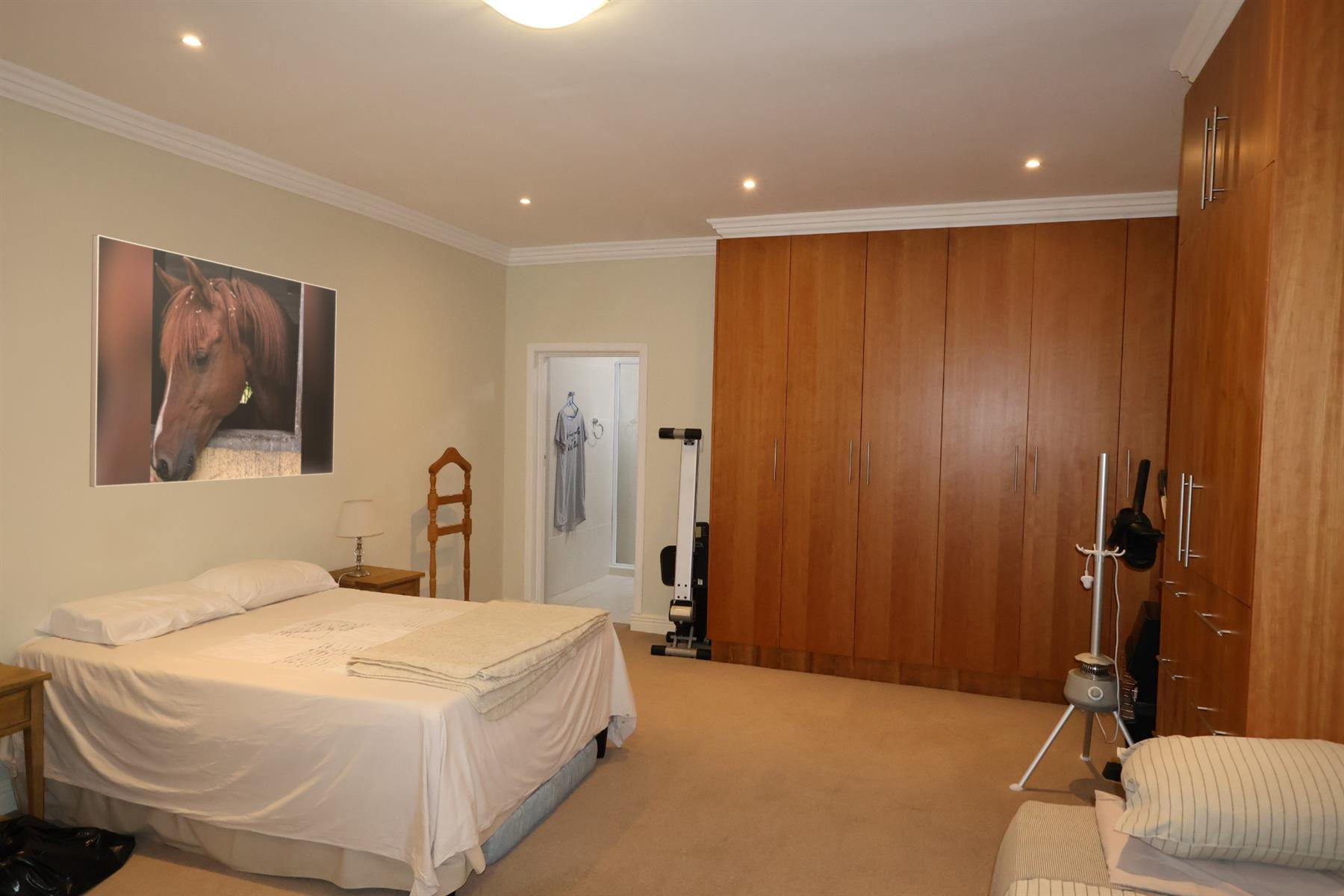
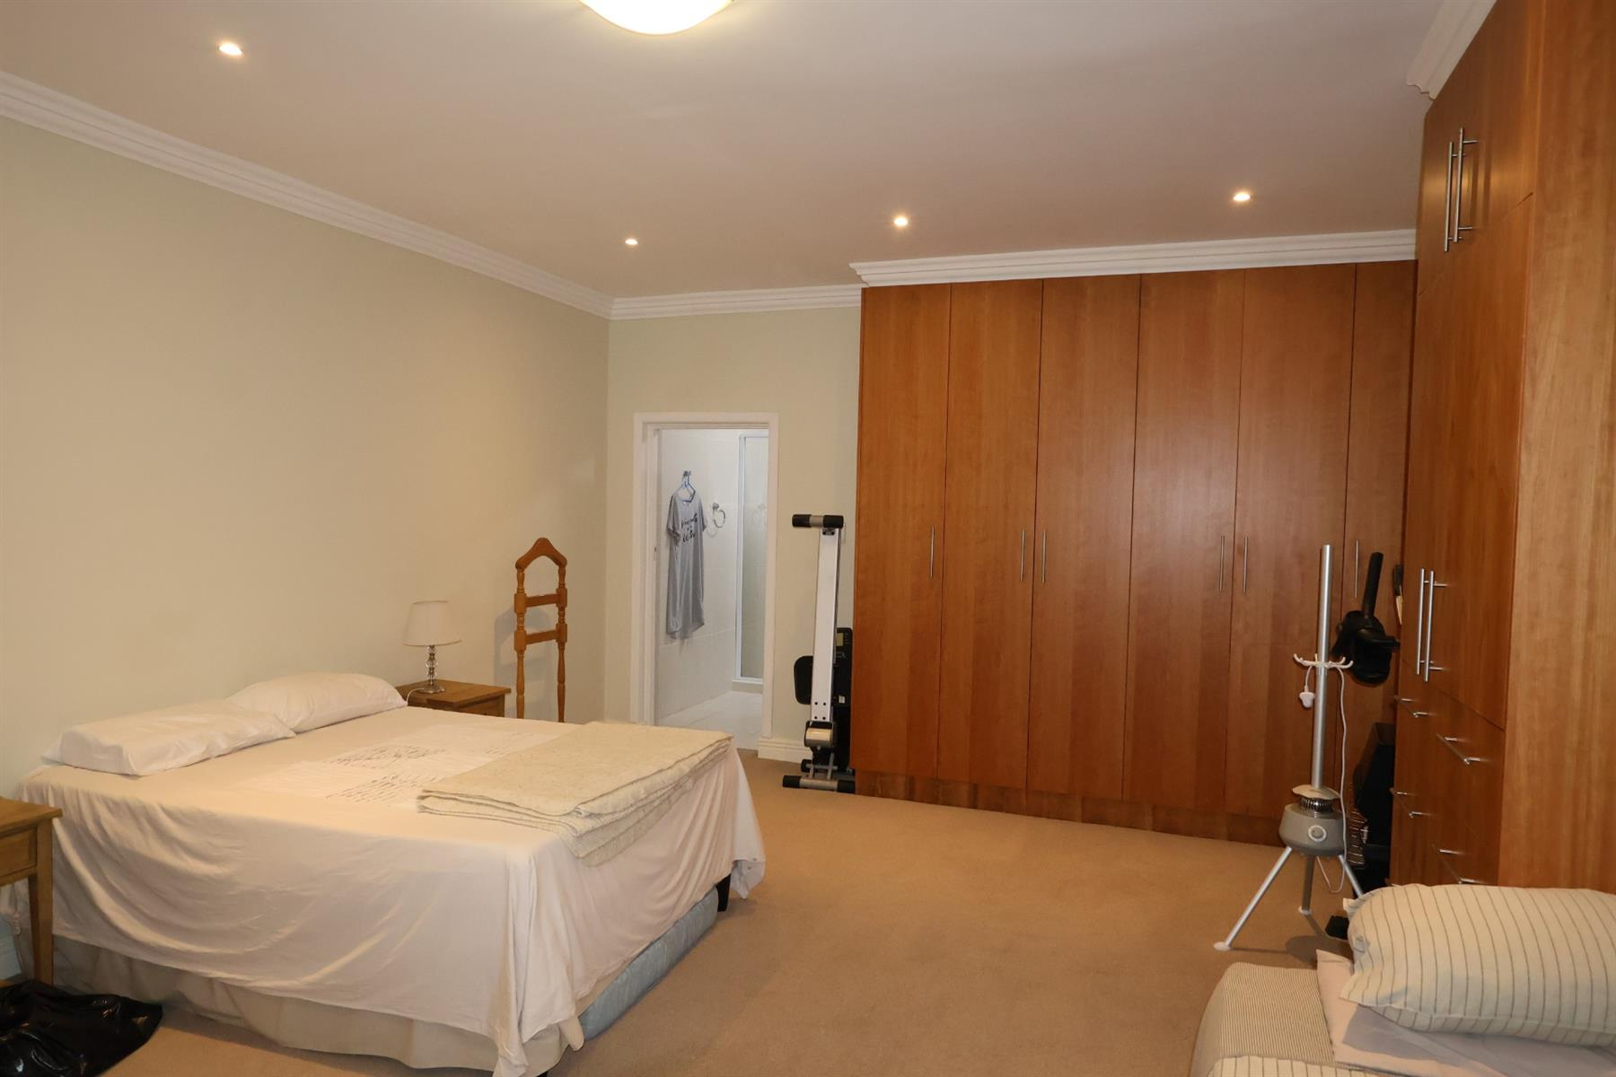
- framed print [89,234,337,488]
